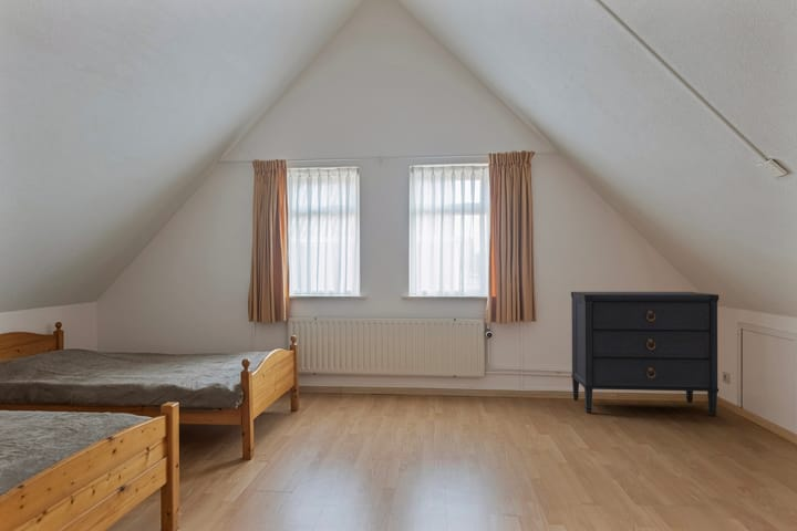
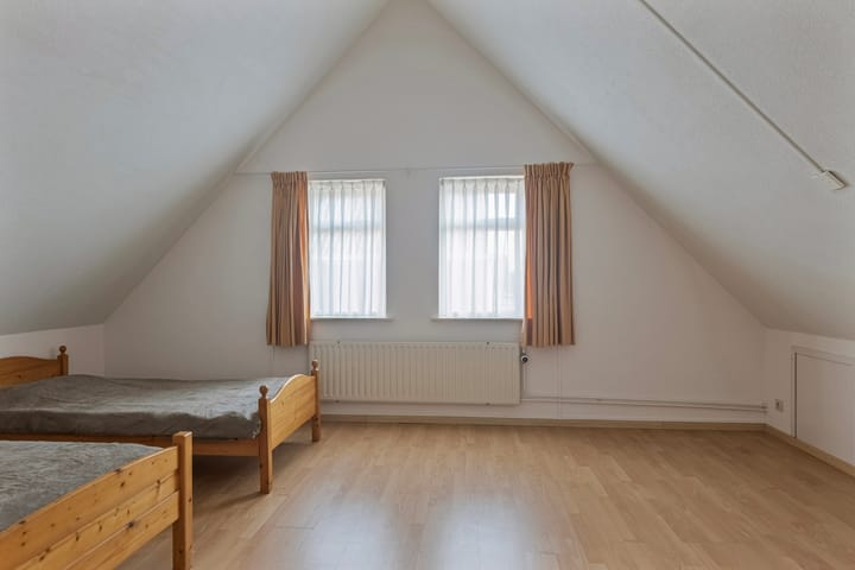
- dresser [570,291,720,417]
